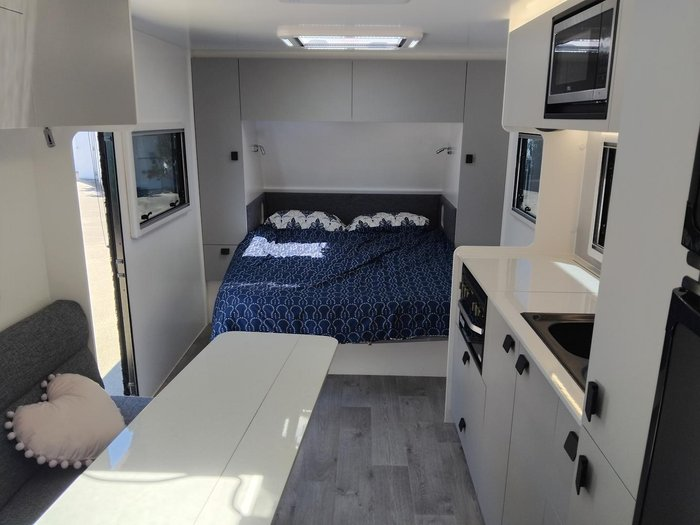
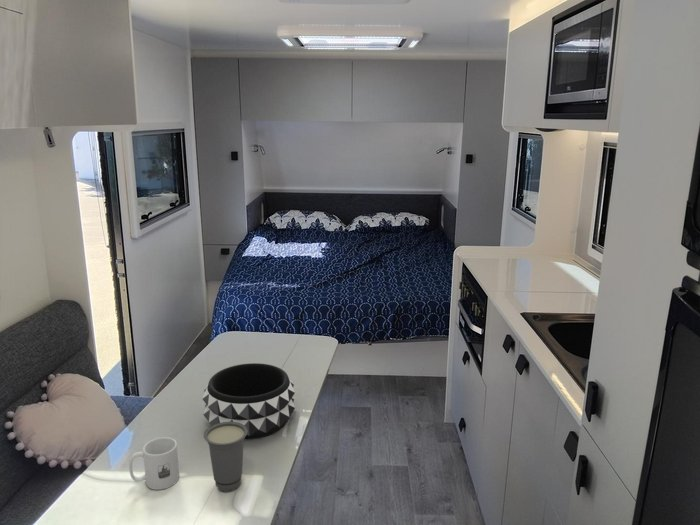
+ cup [203,422,248,493]
+ decorative bowl [201,362,296,440]
+ mug [128,436,180,491]
